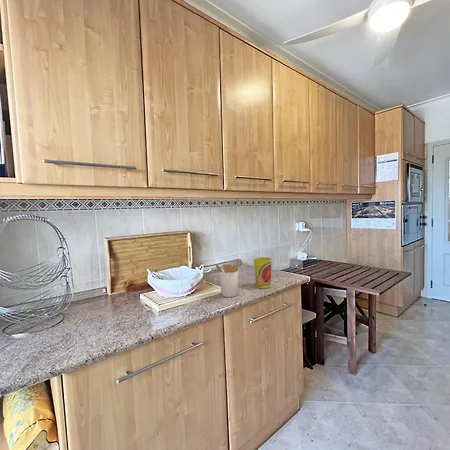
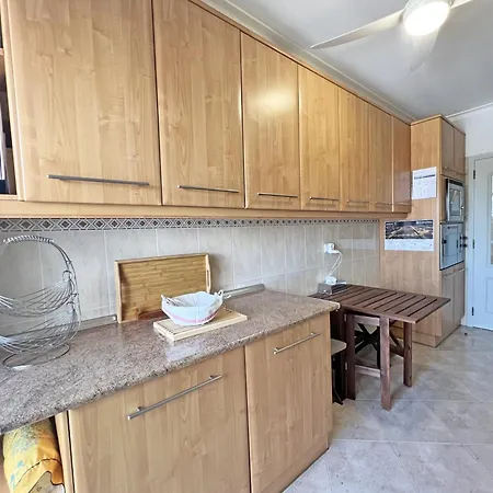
- cup [253,256,273,289]
- utensil holder [215,257,241,298]
